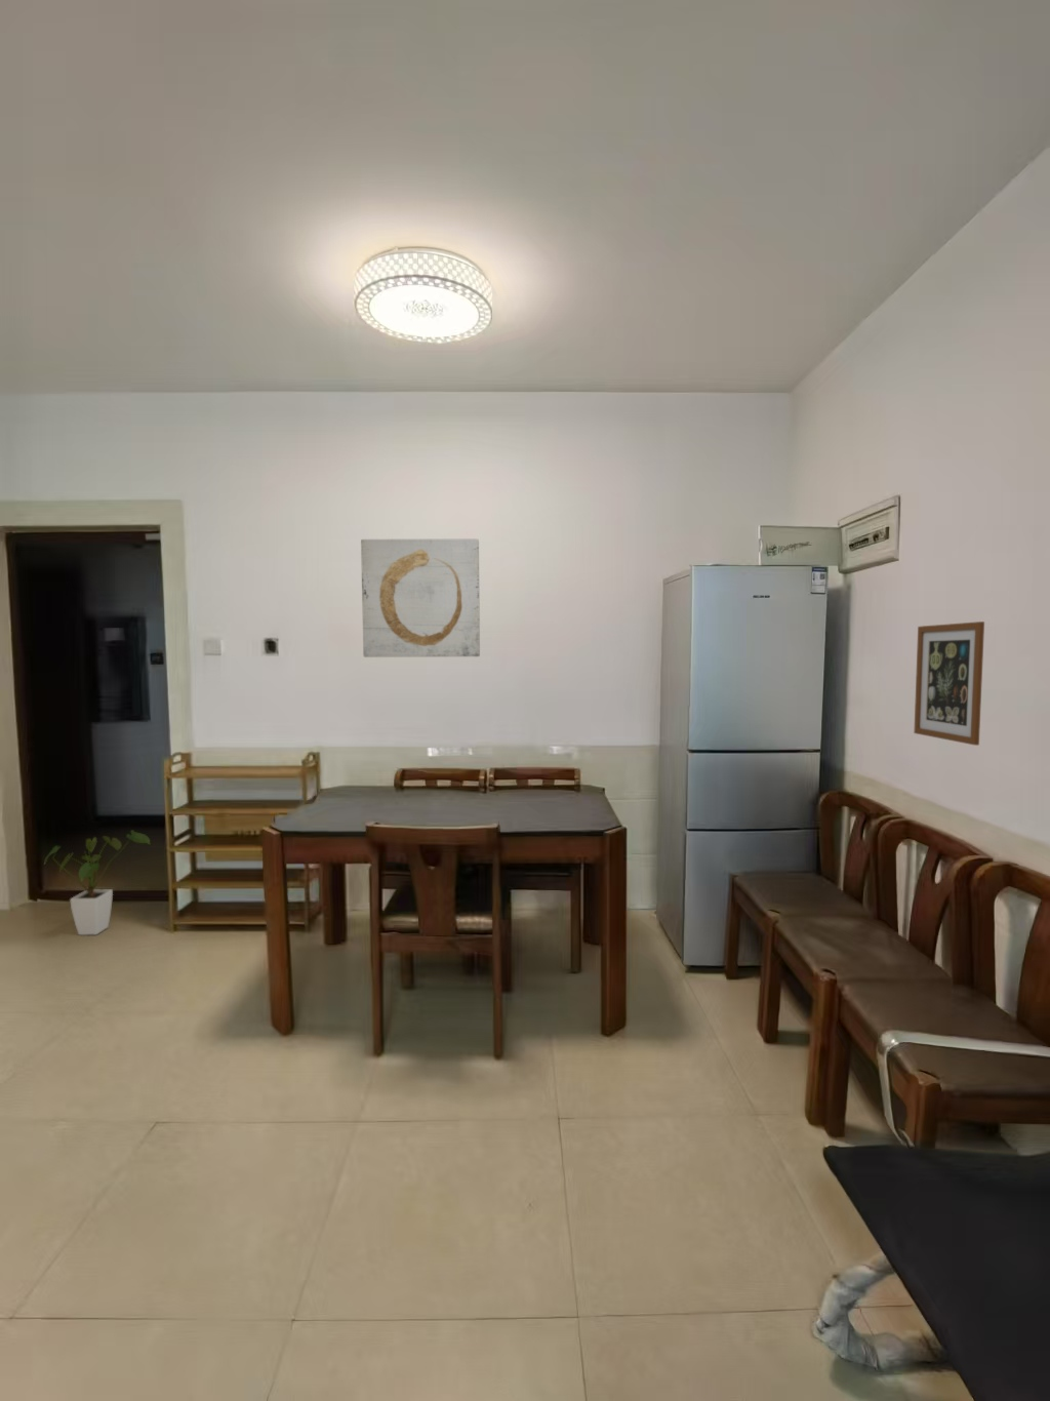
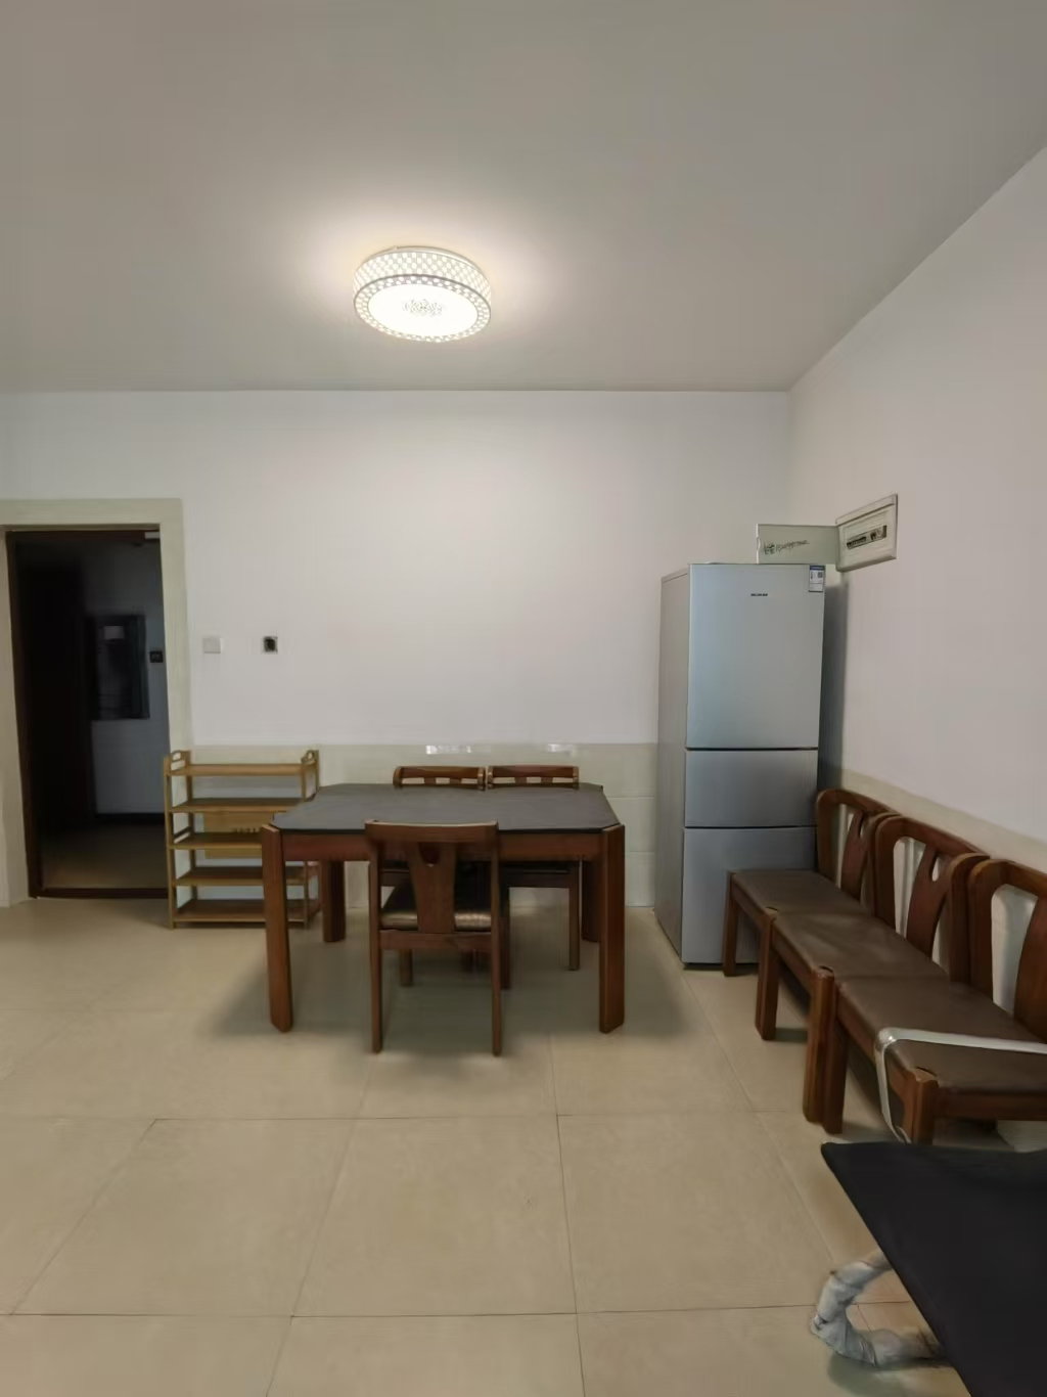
- wall art [912,620,985,747]
- wall art [360,537,481,659]
- house plant [44,828,151,937]
